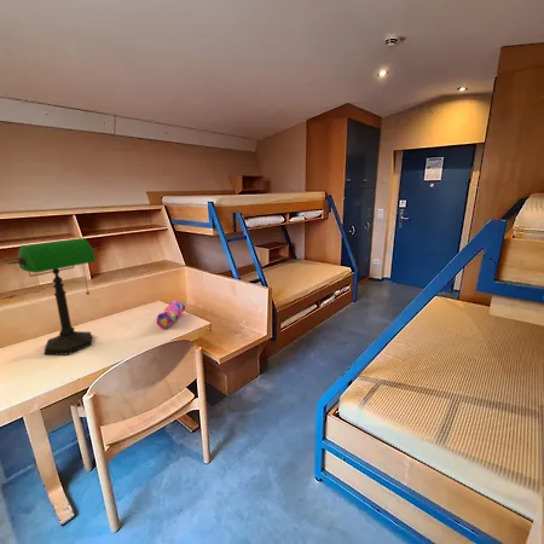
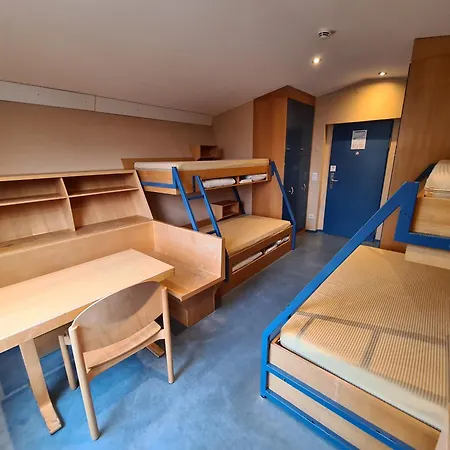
- desk lamp [0,237,99,355]
- pencil case [156,299,186,329]
